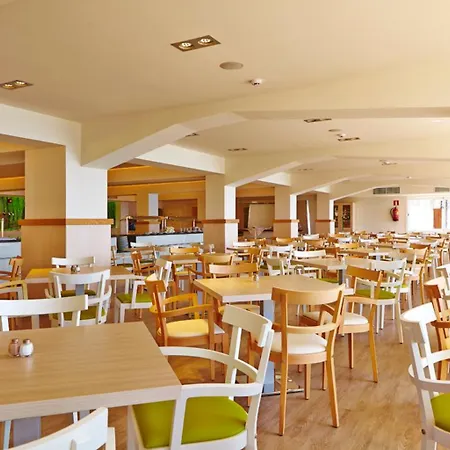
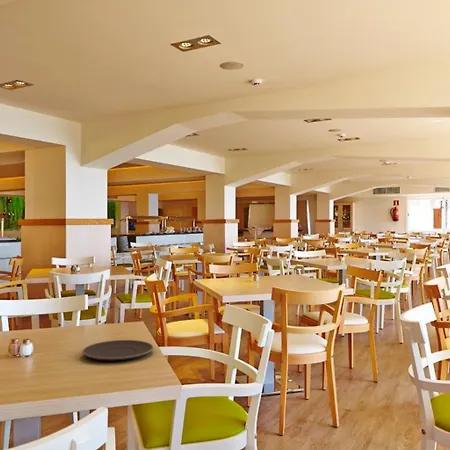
+ plate [81,339,155,361]
